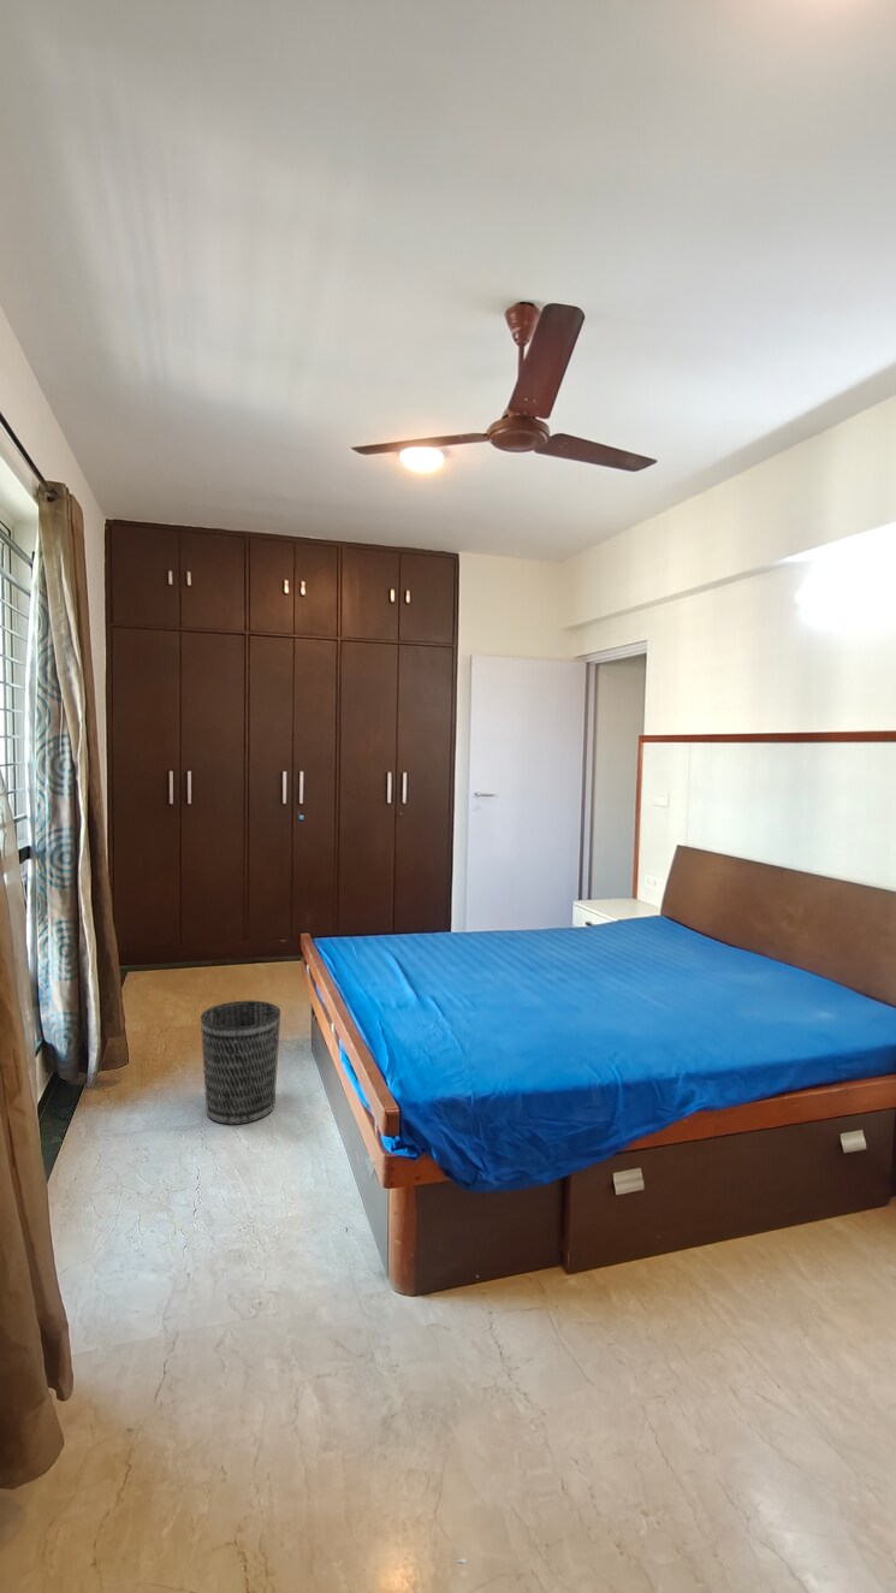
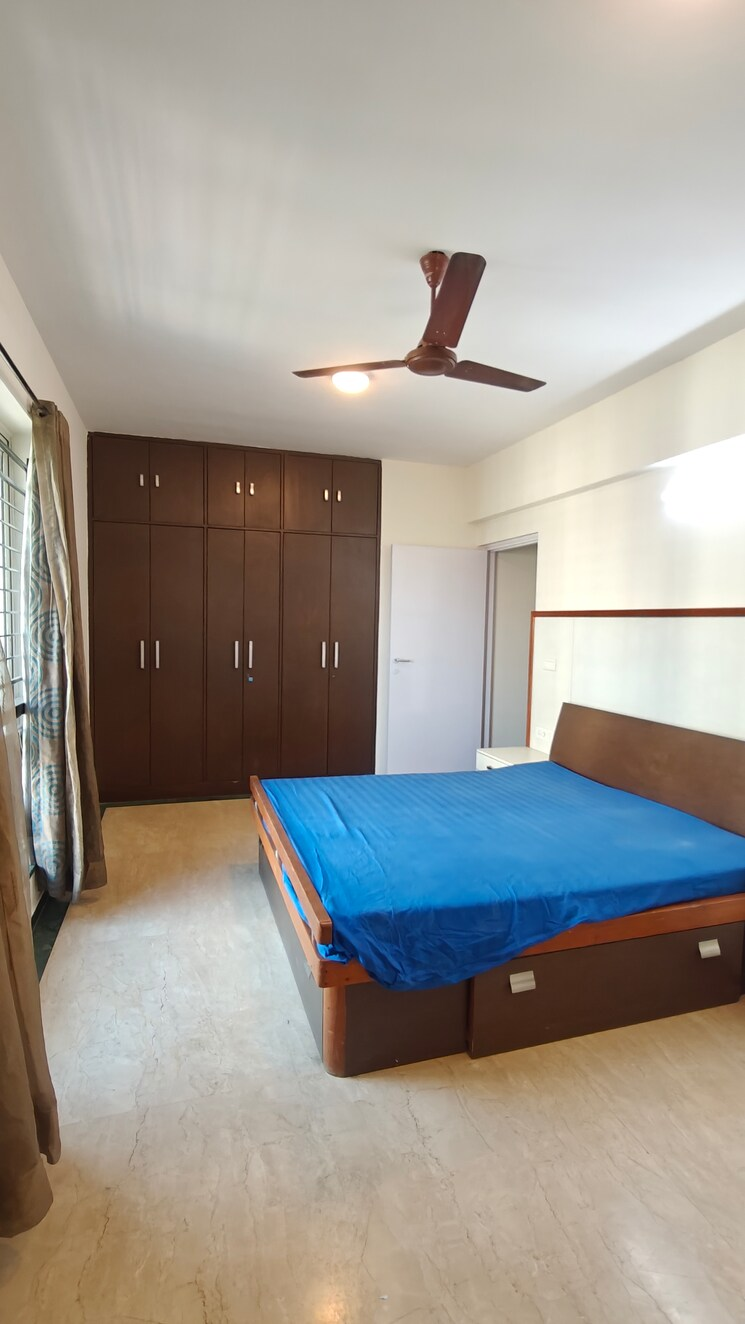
- wastebasket [200,1000,281,1126]
